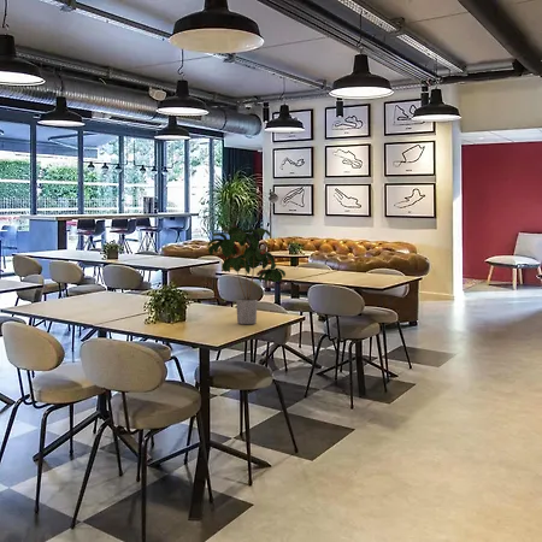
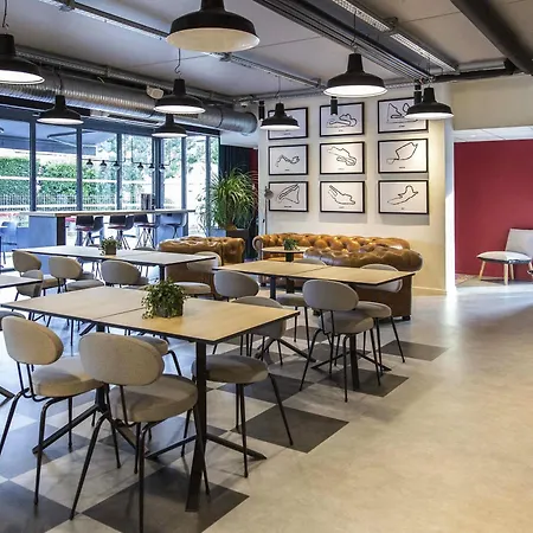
- potted plant [207,226,287,325]
